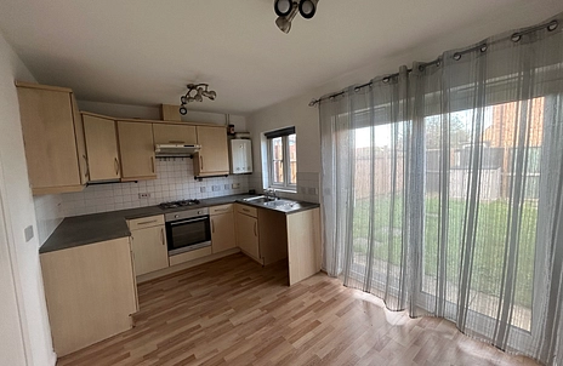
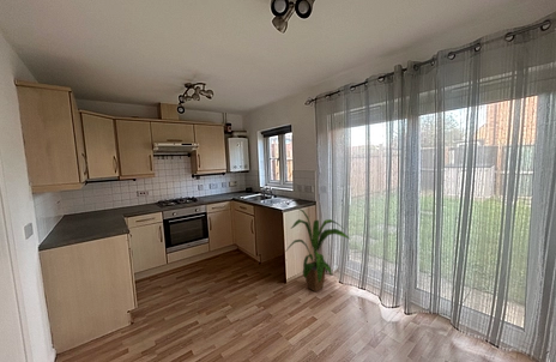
+ house plant [283,206,350,292]
